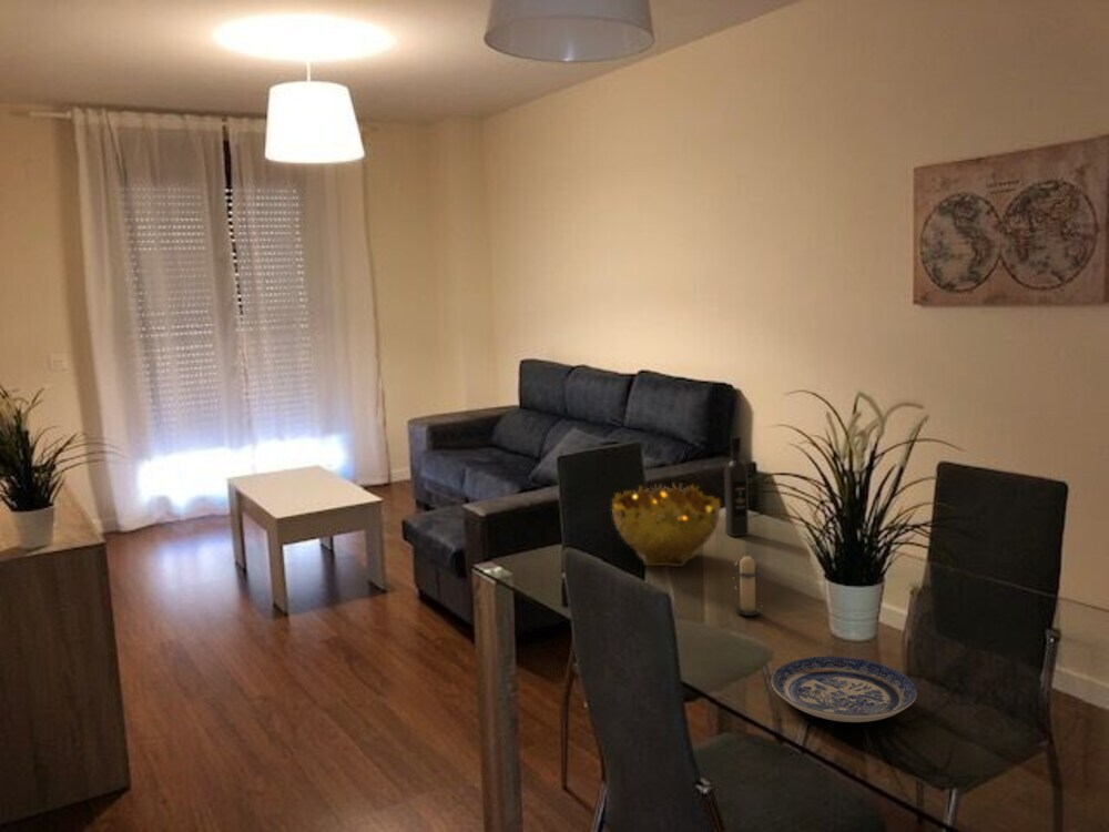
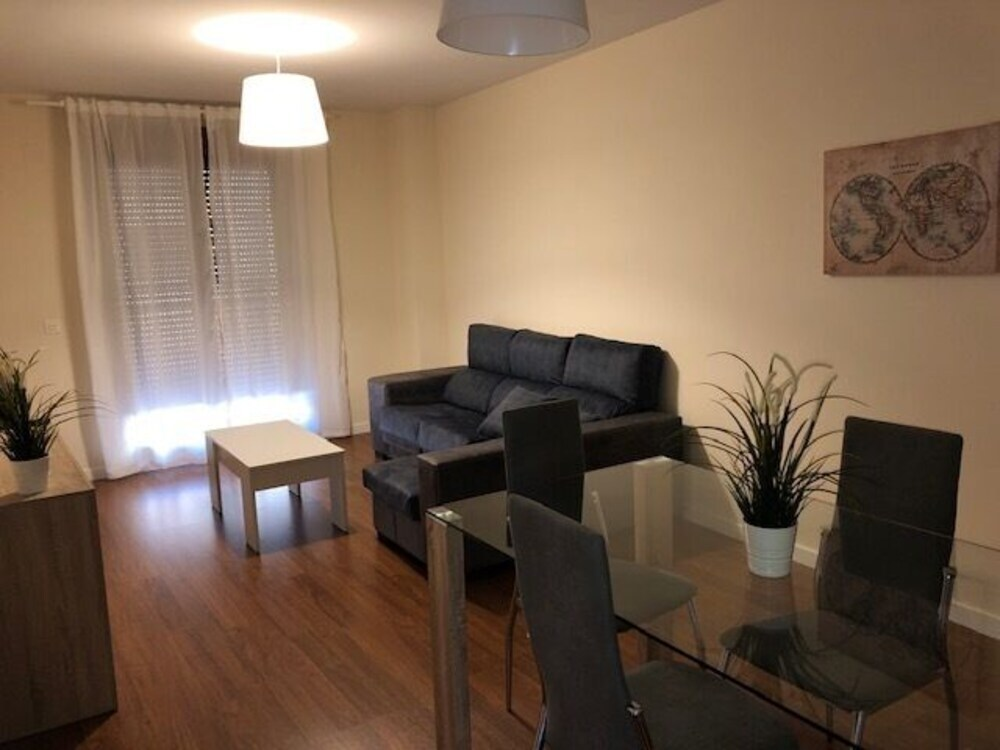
- wine bottle [723,435,750,538]
- plate [770,656,918,723]
- decorative bowl [610,483,722,568]
- candle [733,550,763,617]
